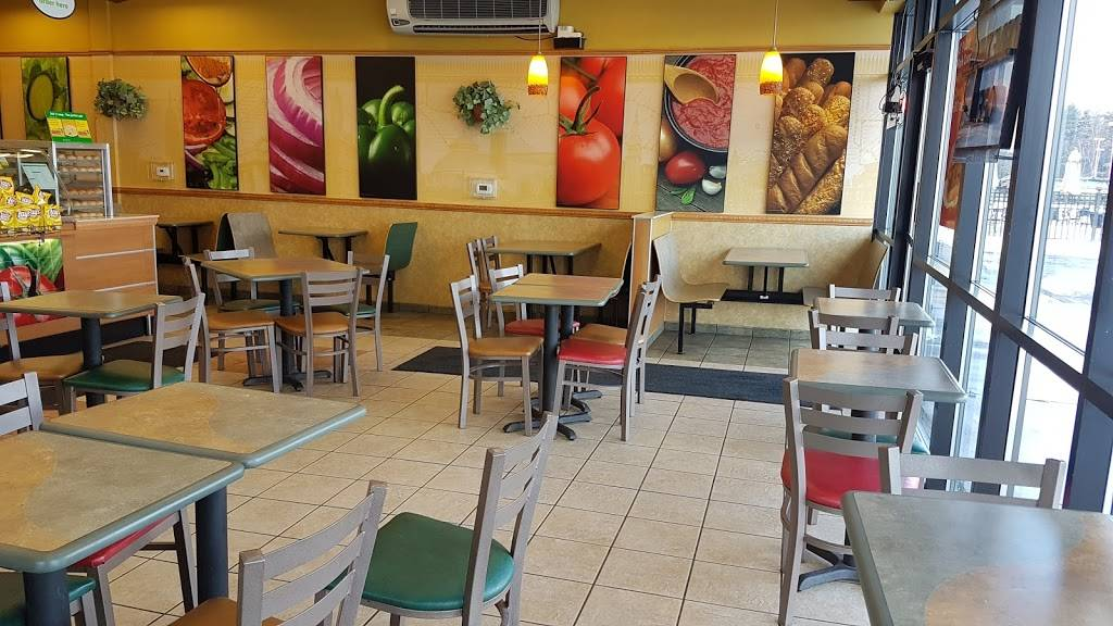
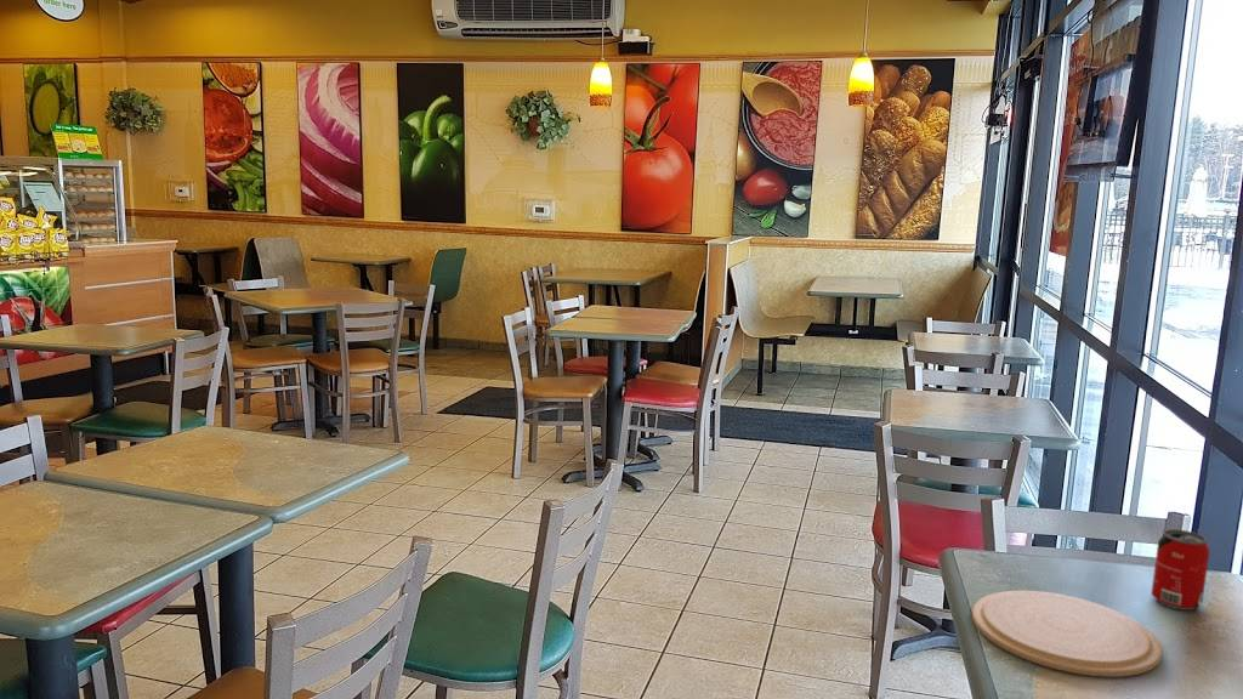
+ pop [1150,528,1211,612]
+ plate [971,590,1163,678]
